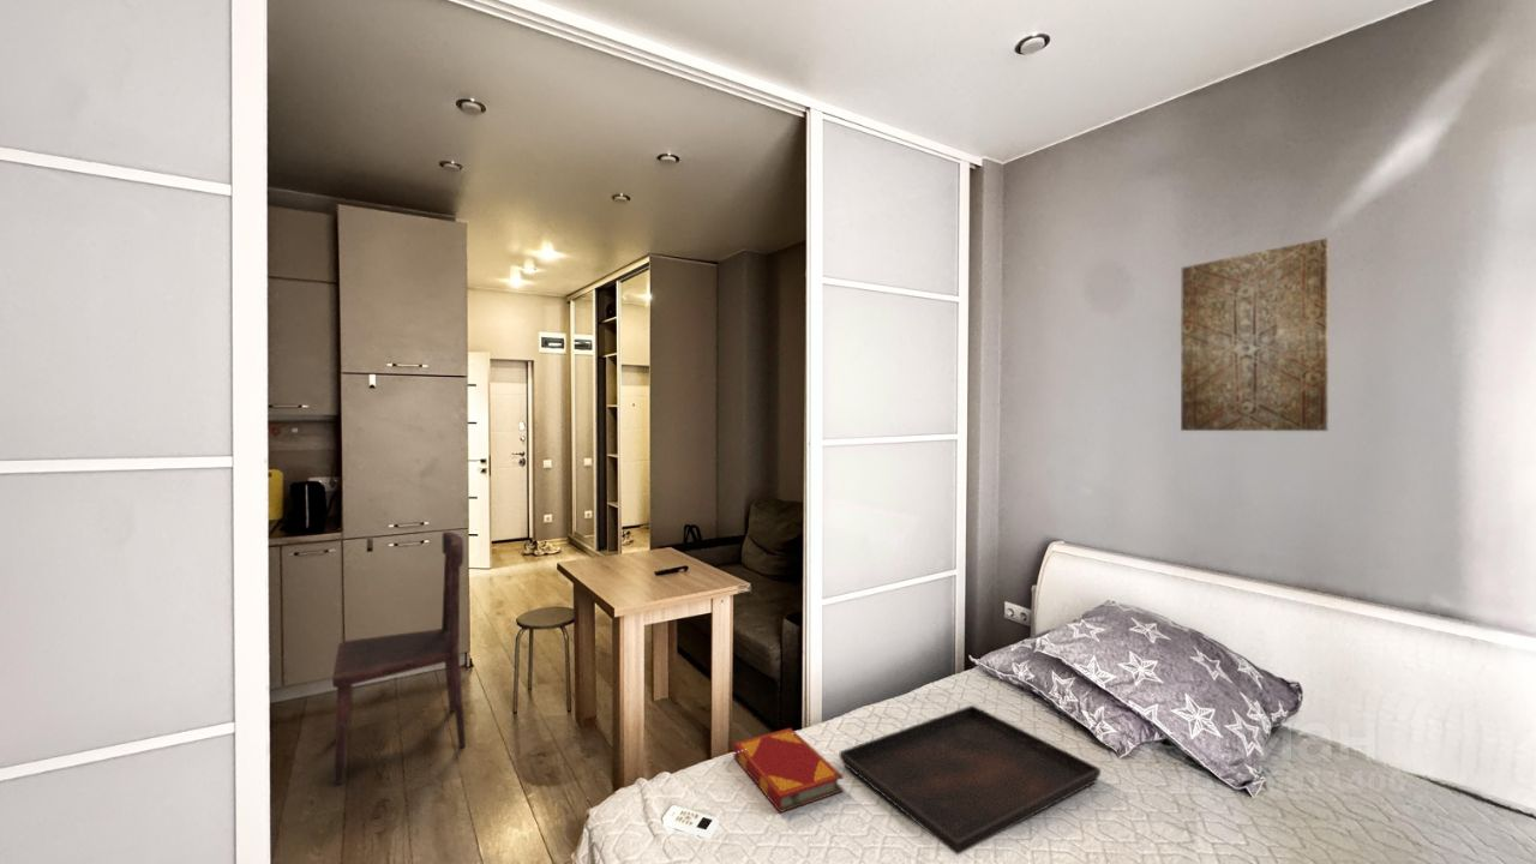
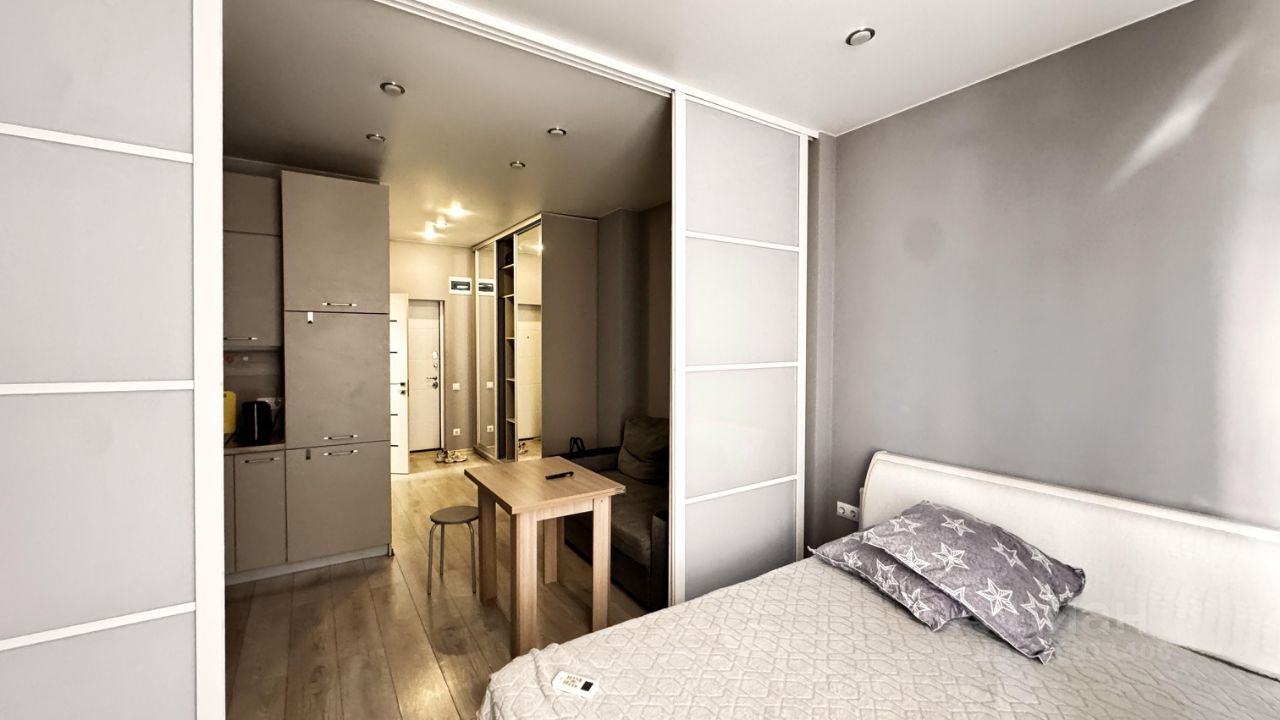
- wall art [1180,238,1330,432]
- dining chair [331,530,467,786]
- hardback book [731,727,845,814]
- serving tray [838,704,1102,856]
